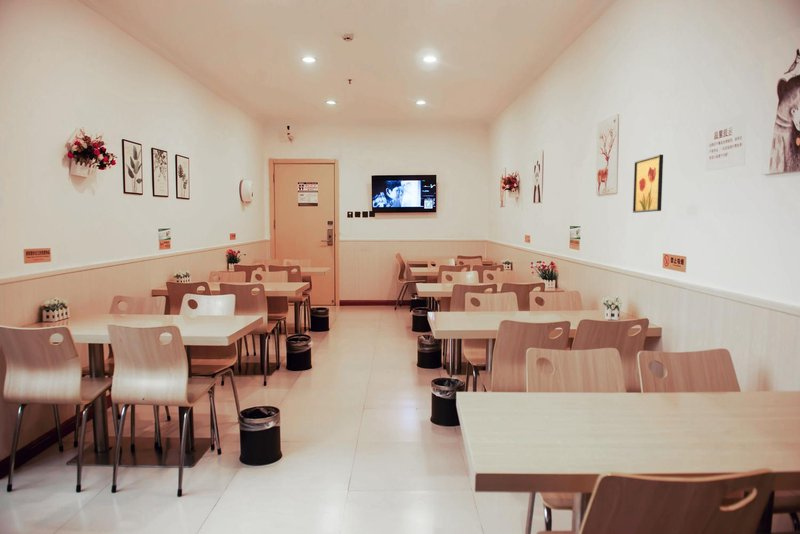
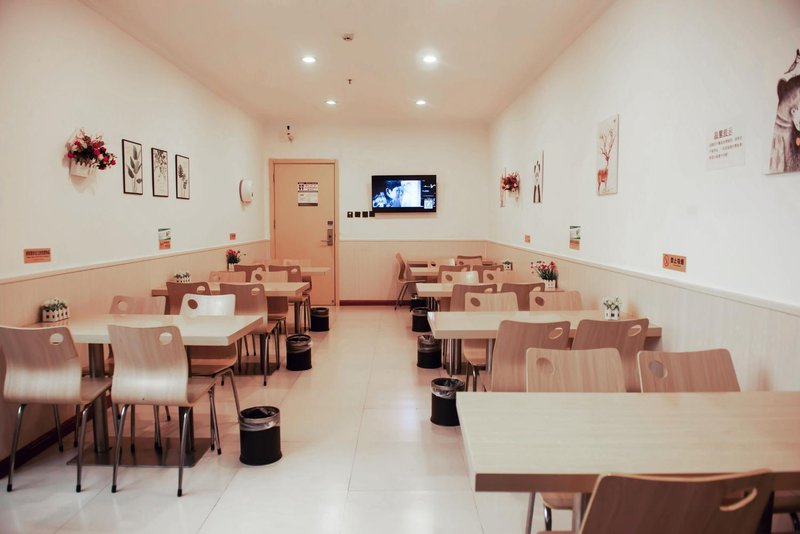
- wall art [632,154,664,214]
